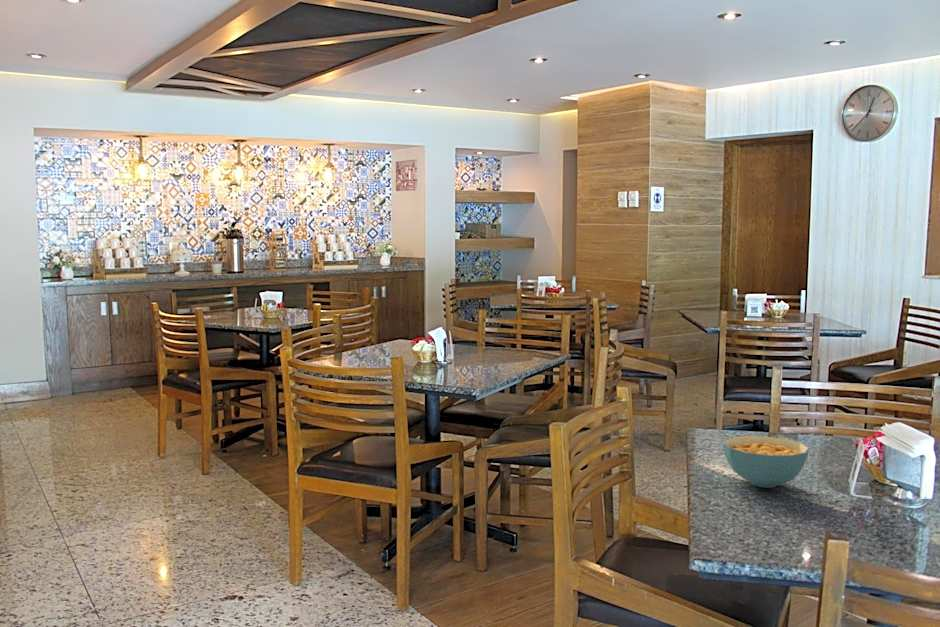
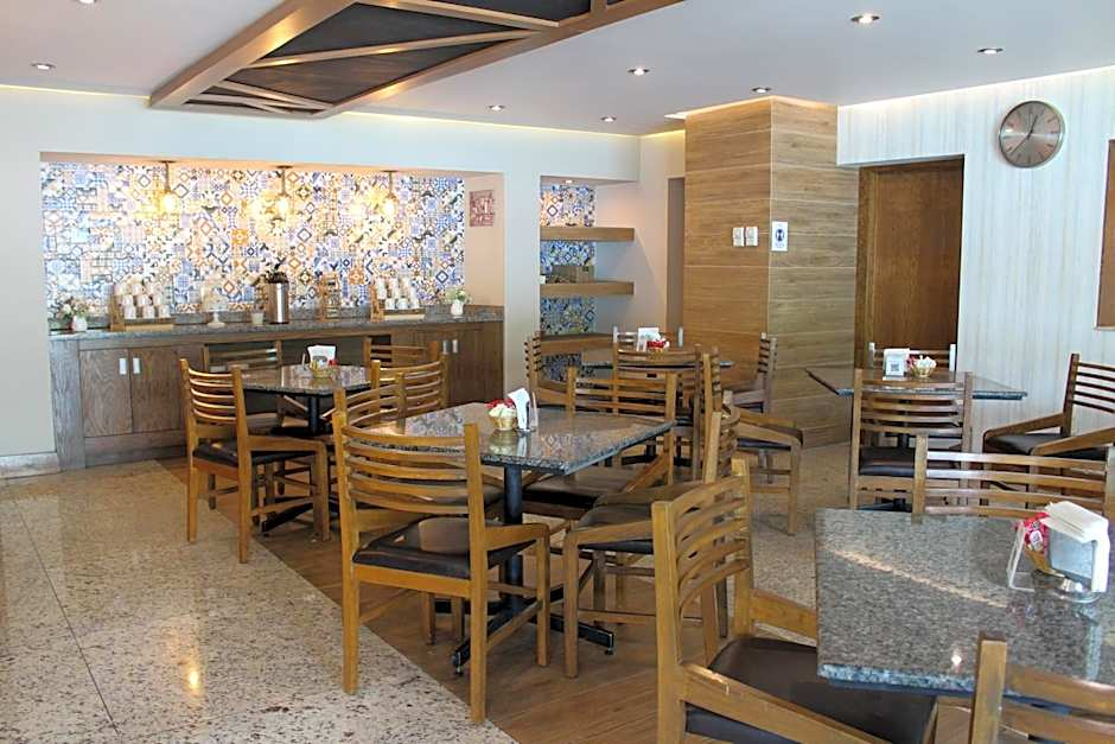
- cereal bowl [722,435,810,489]
